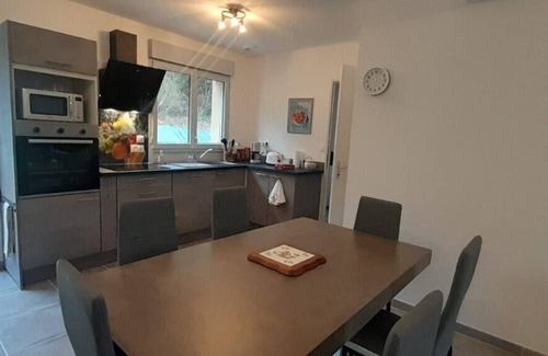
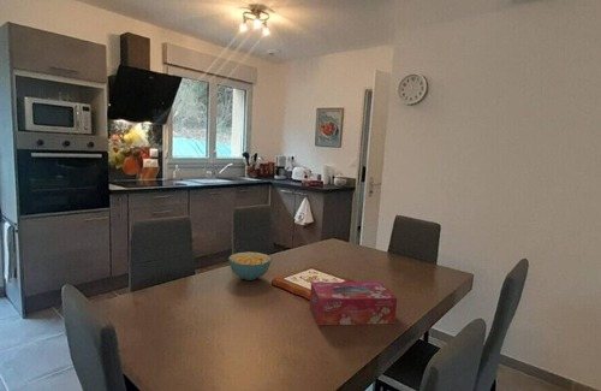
+ tissue box [309,282,398,326]
+ cereal bowl [227,251,273,282]
